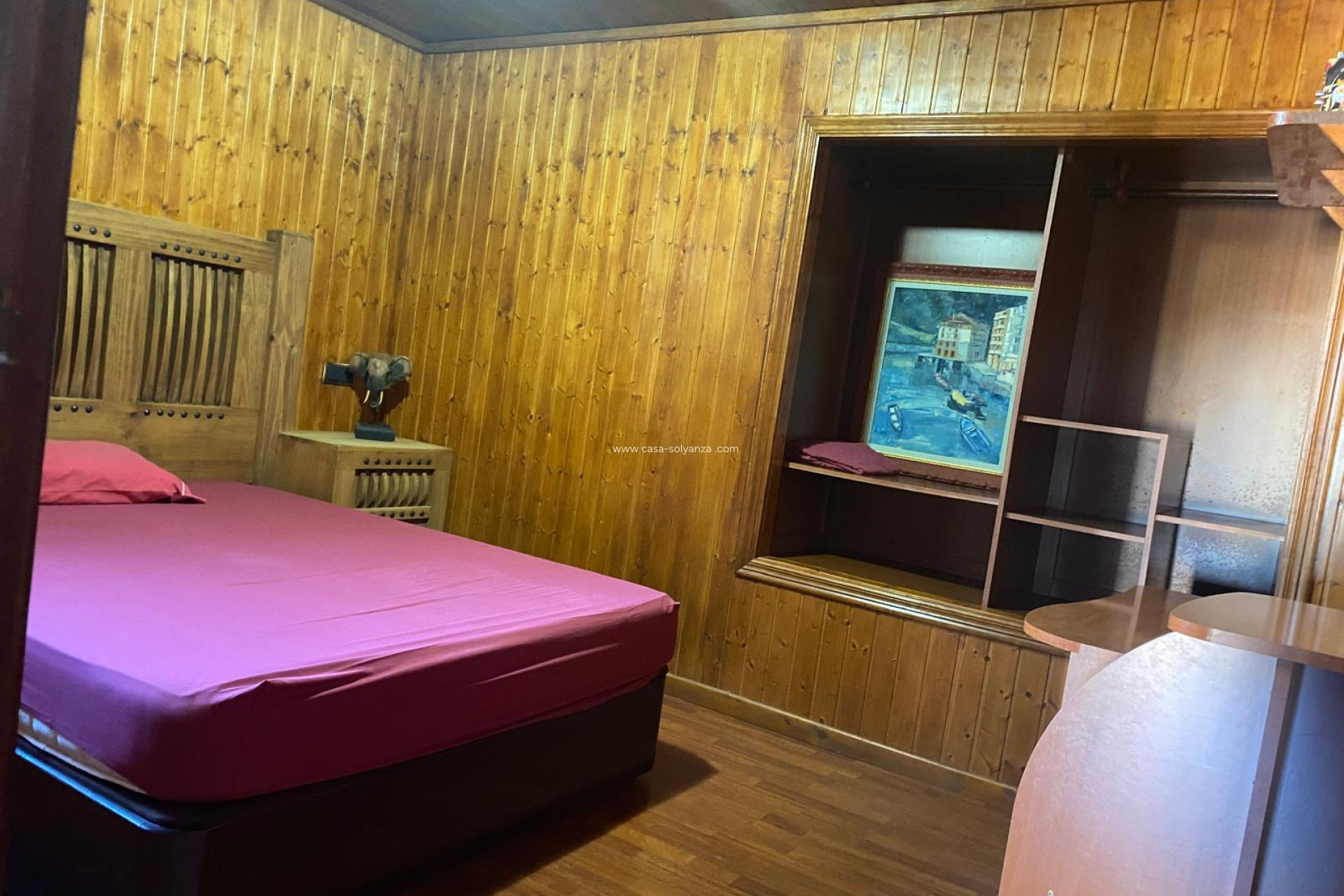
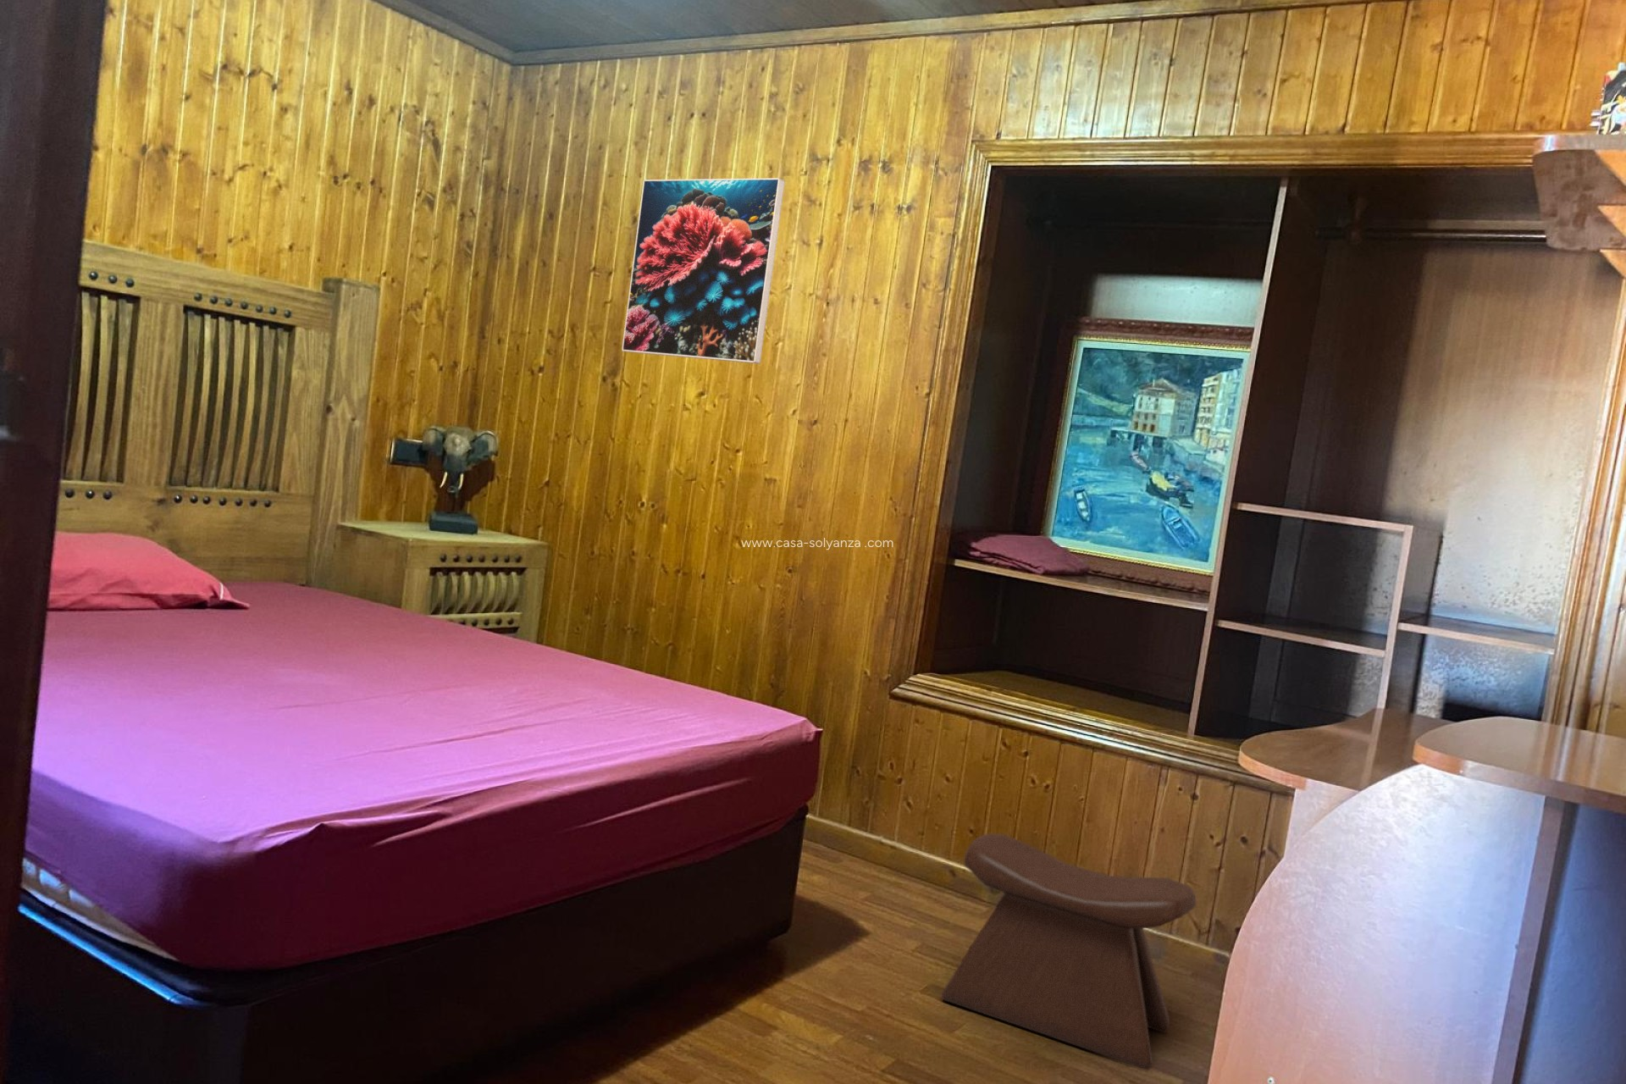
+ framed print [621,177,786,365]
+ stool [941,834,1197,1072]
